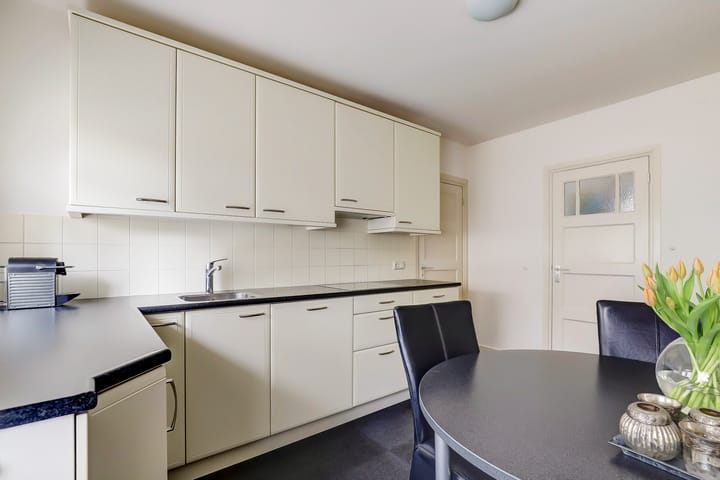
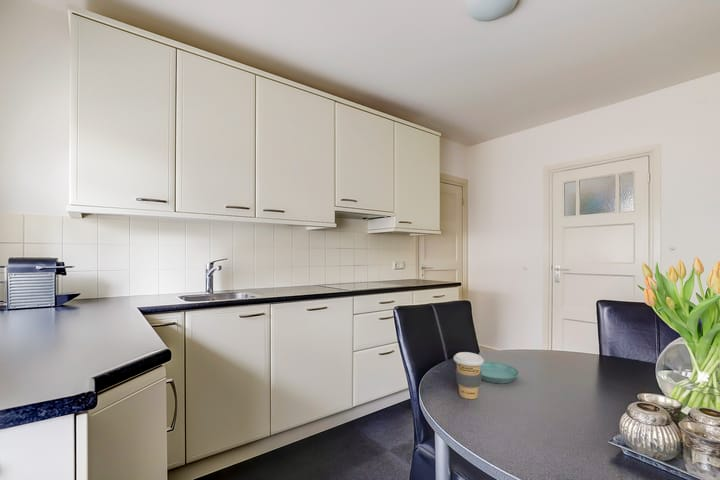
+ coffee cup [453,351,485,400]
+ saucer [480,361,520,384]
